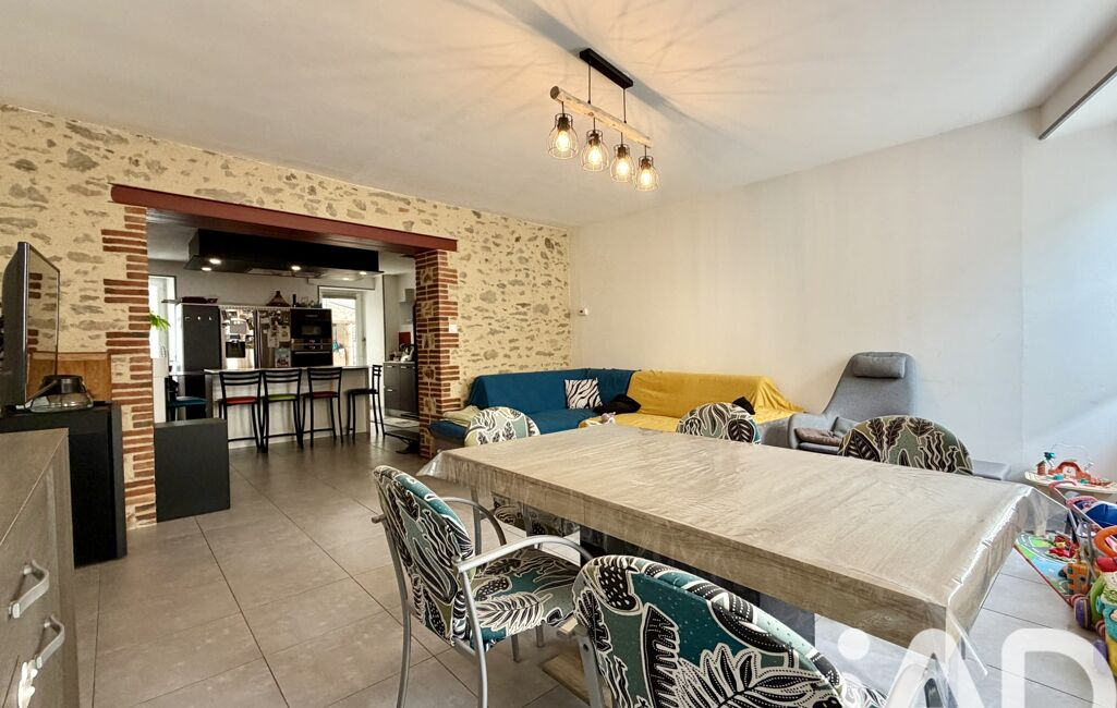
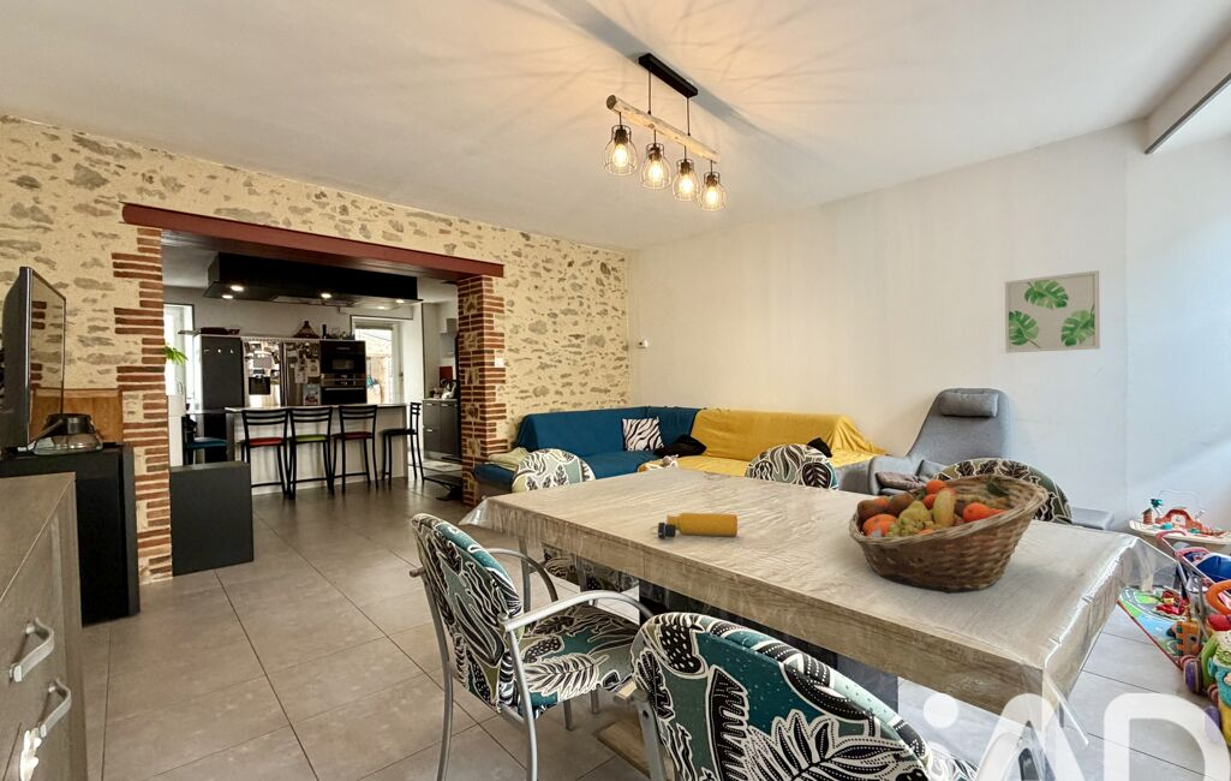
+ wall art [1004,269,1101,354]
+ water bottle [649,512,739,539]
+ fruit basket [848,472,1050,595]
